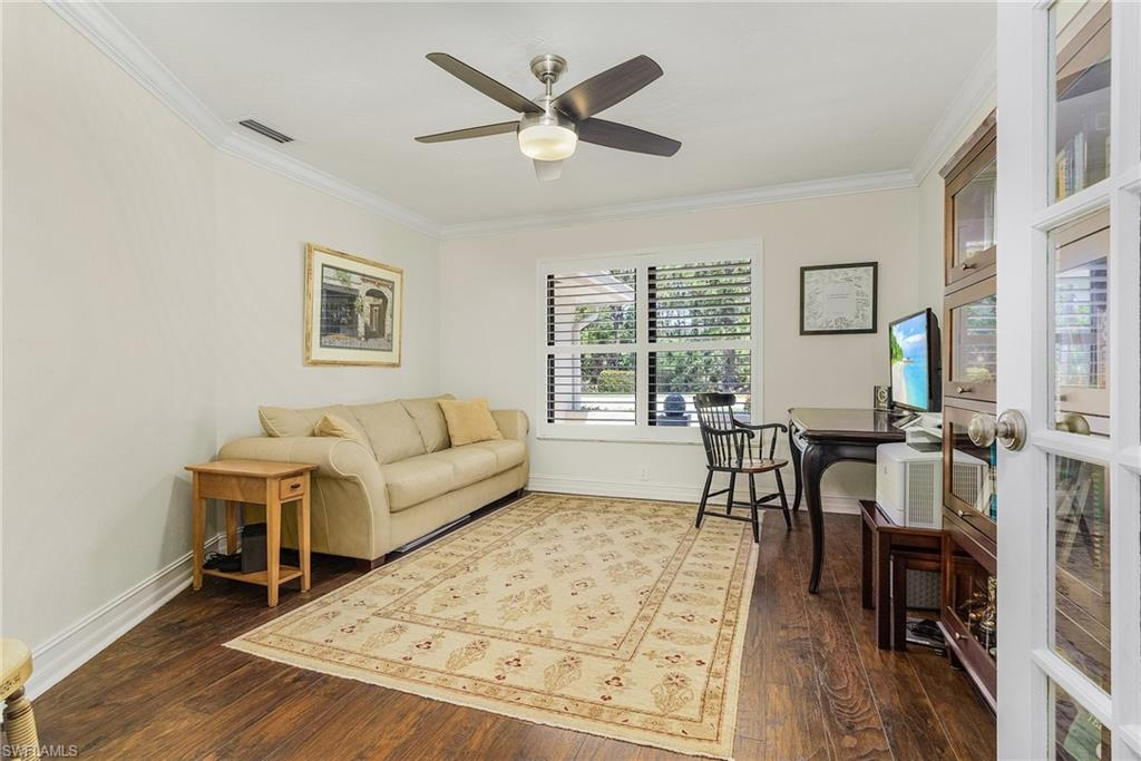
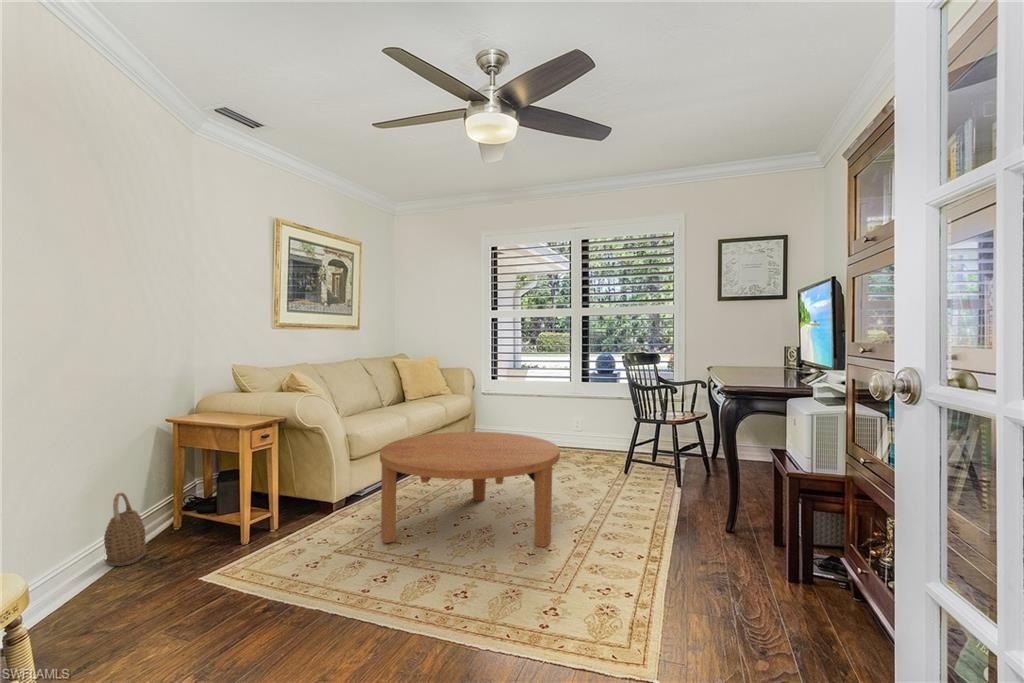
+ coffee table [379,431,561,548]
+ basket [103,491,148,567]
